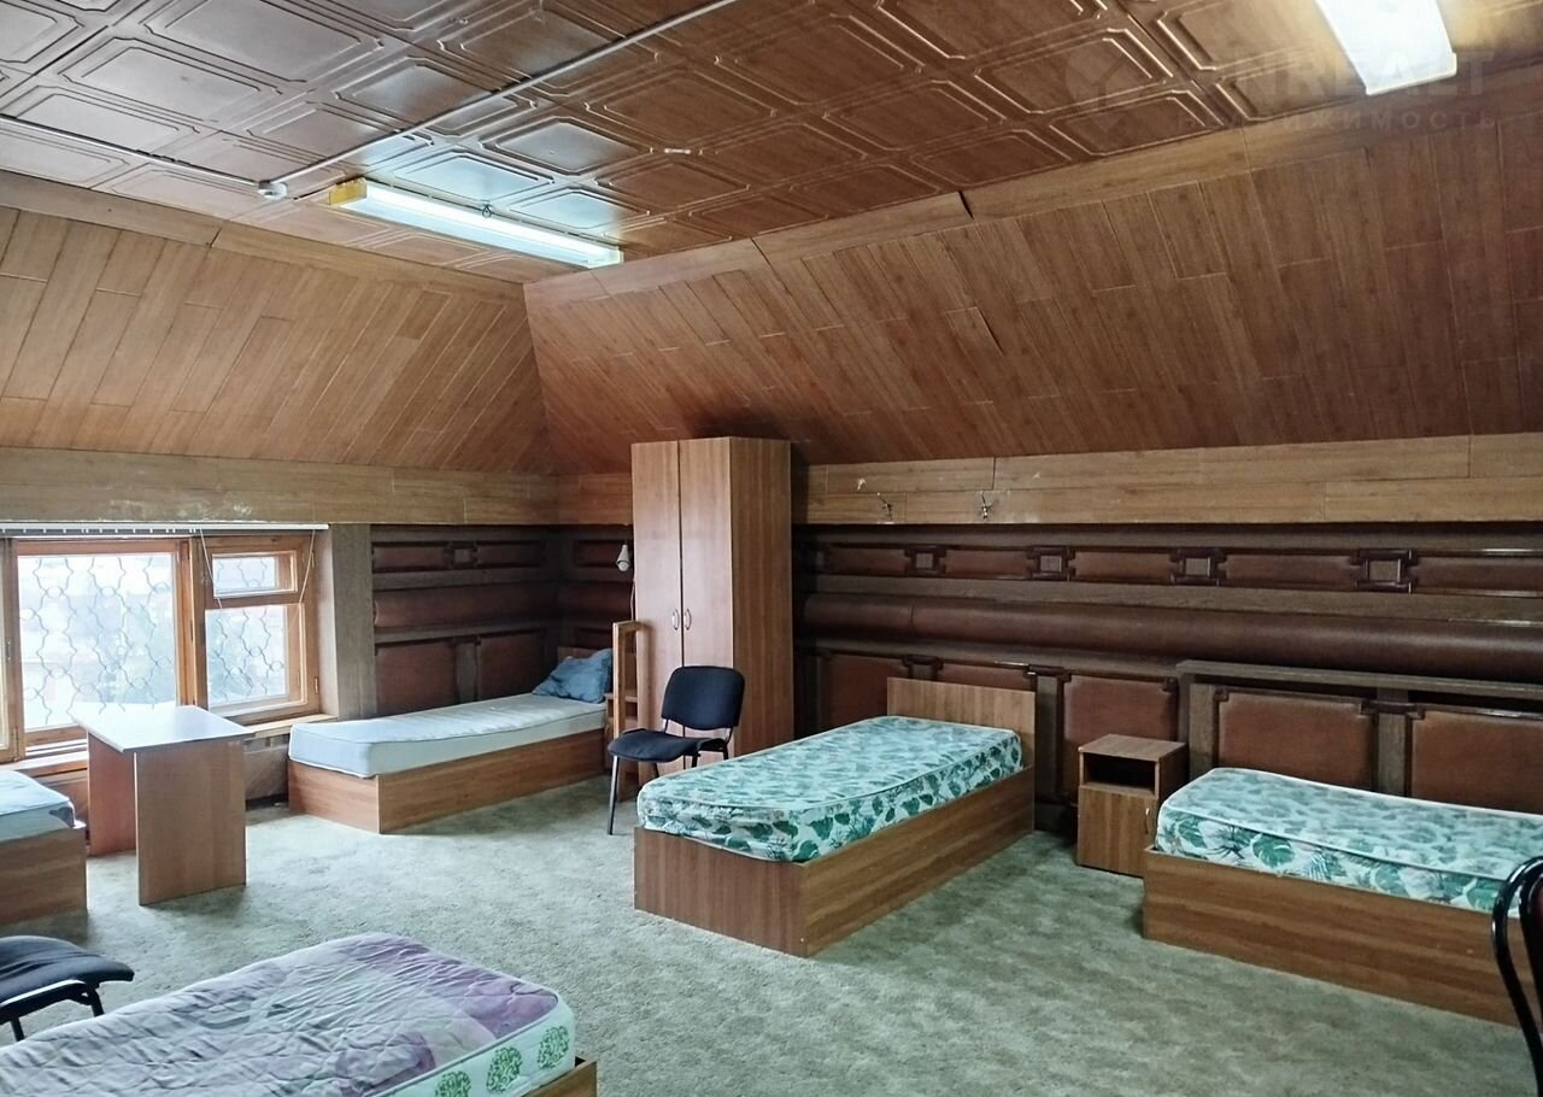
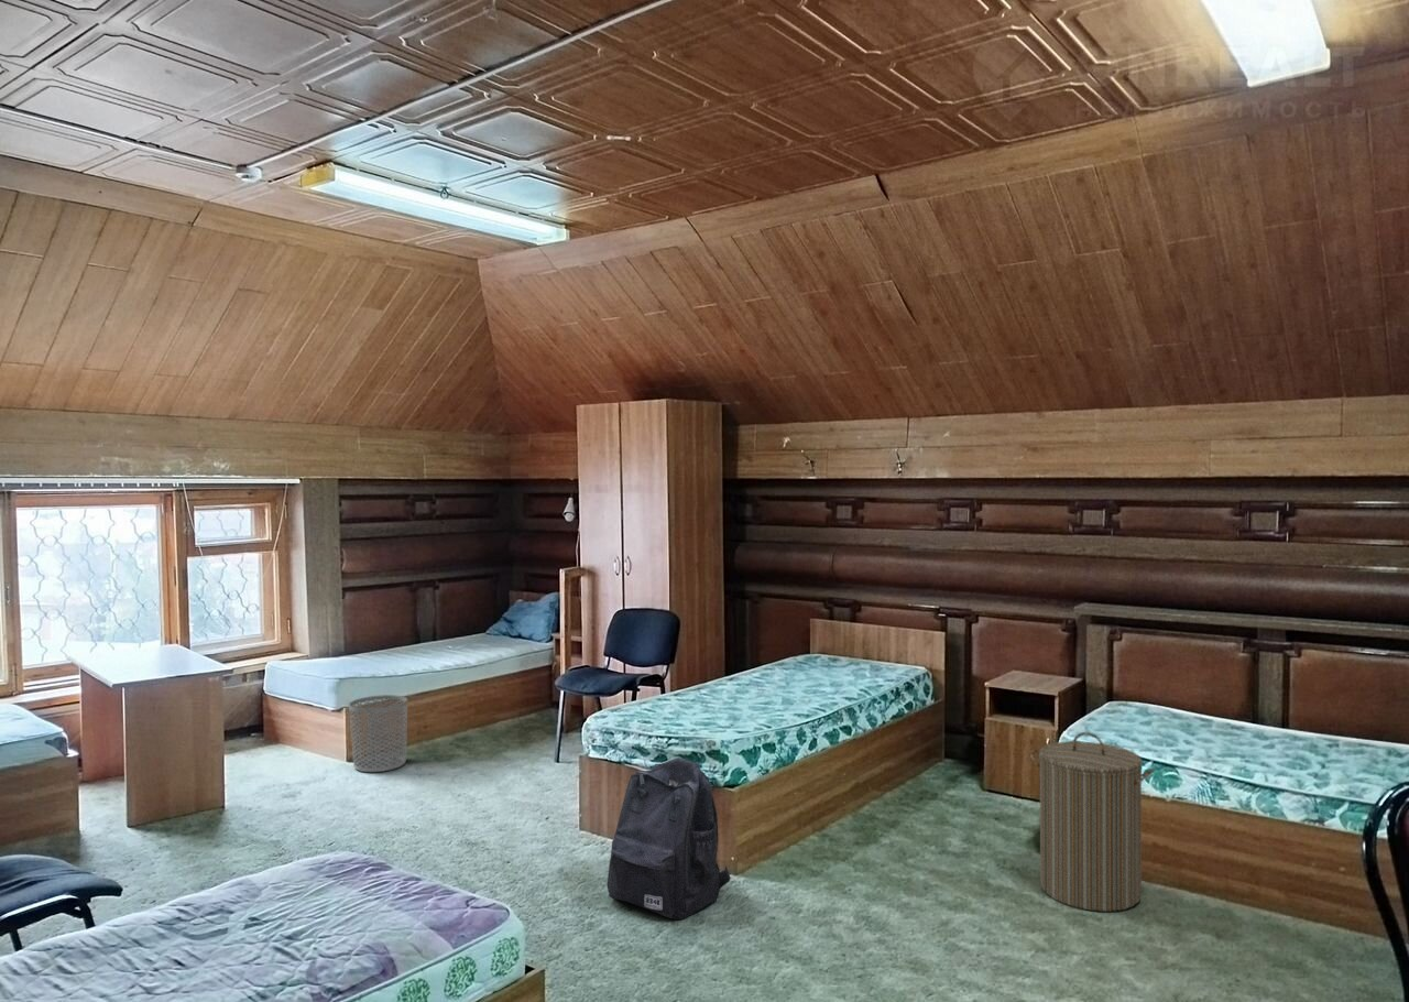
+ backpack [607,756,732,921]
+ laundry hamper [1029,731,1155,913]
+ waste bin [348,694,408,773]
